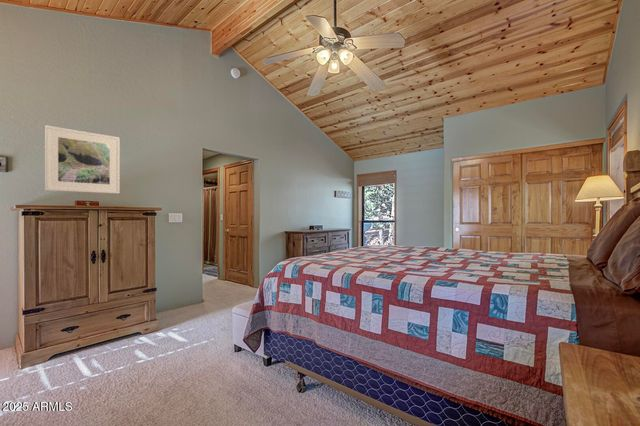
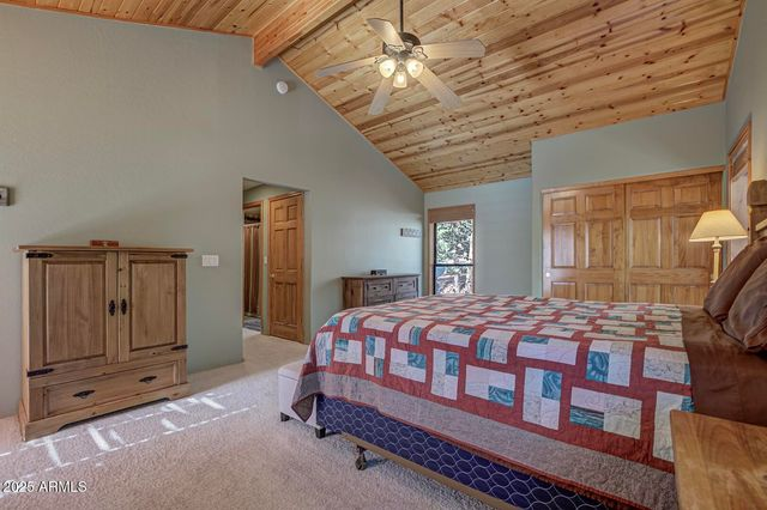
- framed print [44,125,121,195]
